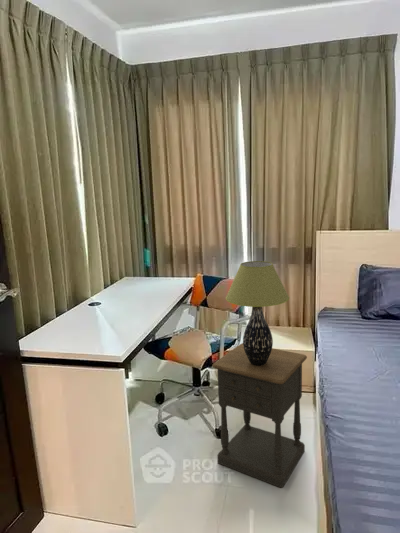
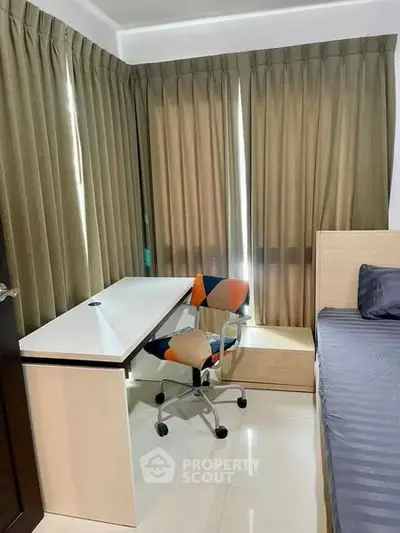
- nightstand [211,342,308,488]
- table lamp [224,260,290,366]
